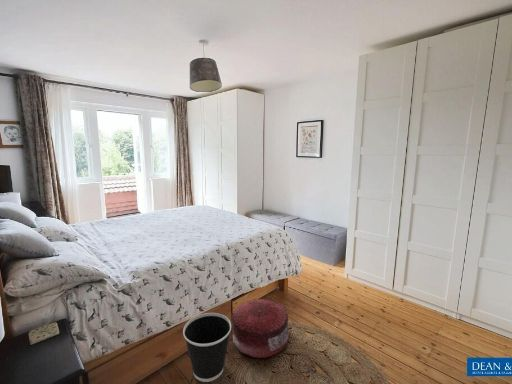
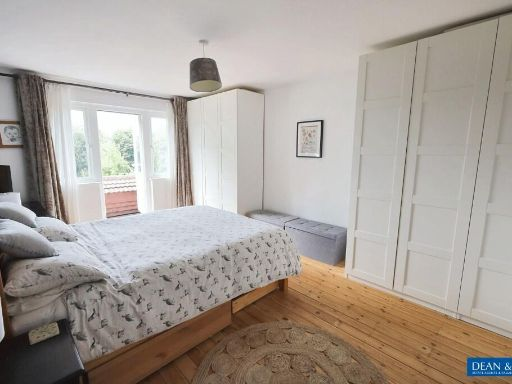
- wastebasket [182,312,232,383]
- pouf [231,298,290,359]
